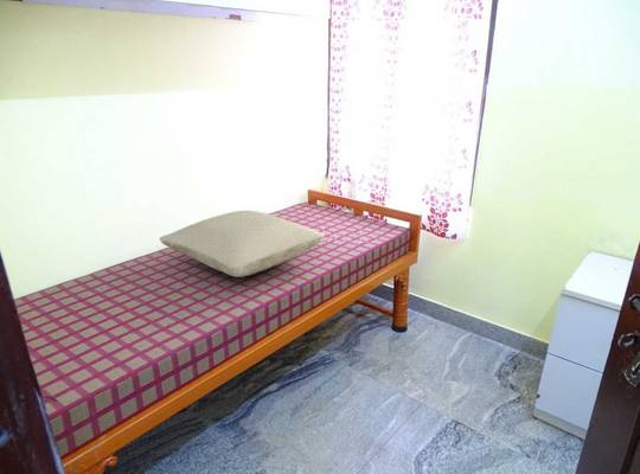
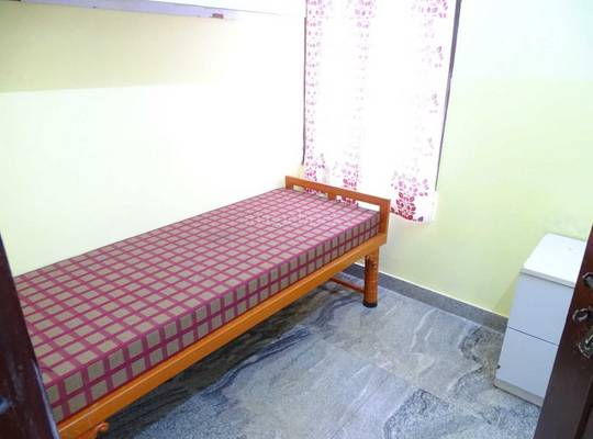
- pillow [159,210,326,278]
